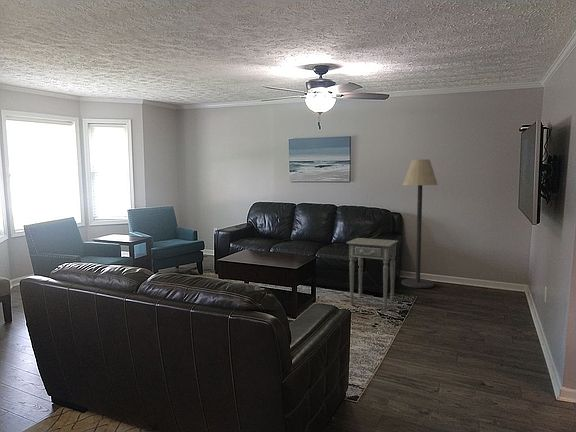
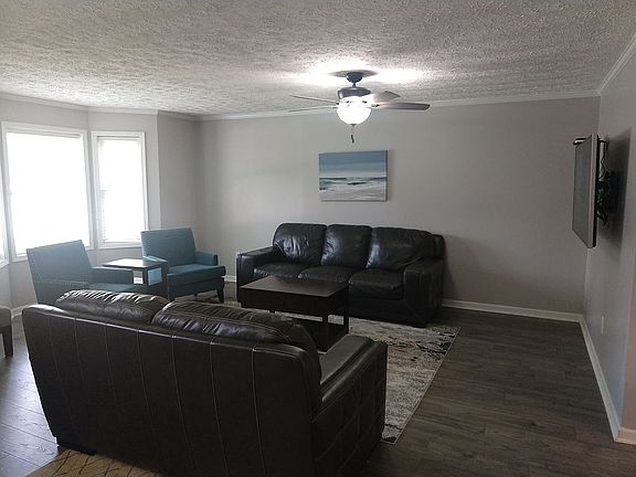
- side table [345,237,399,309]
- floor lamp [401,158,439,289]
